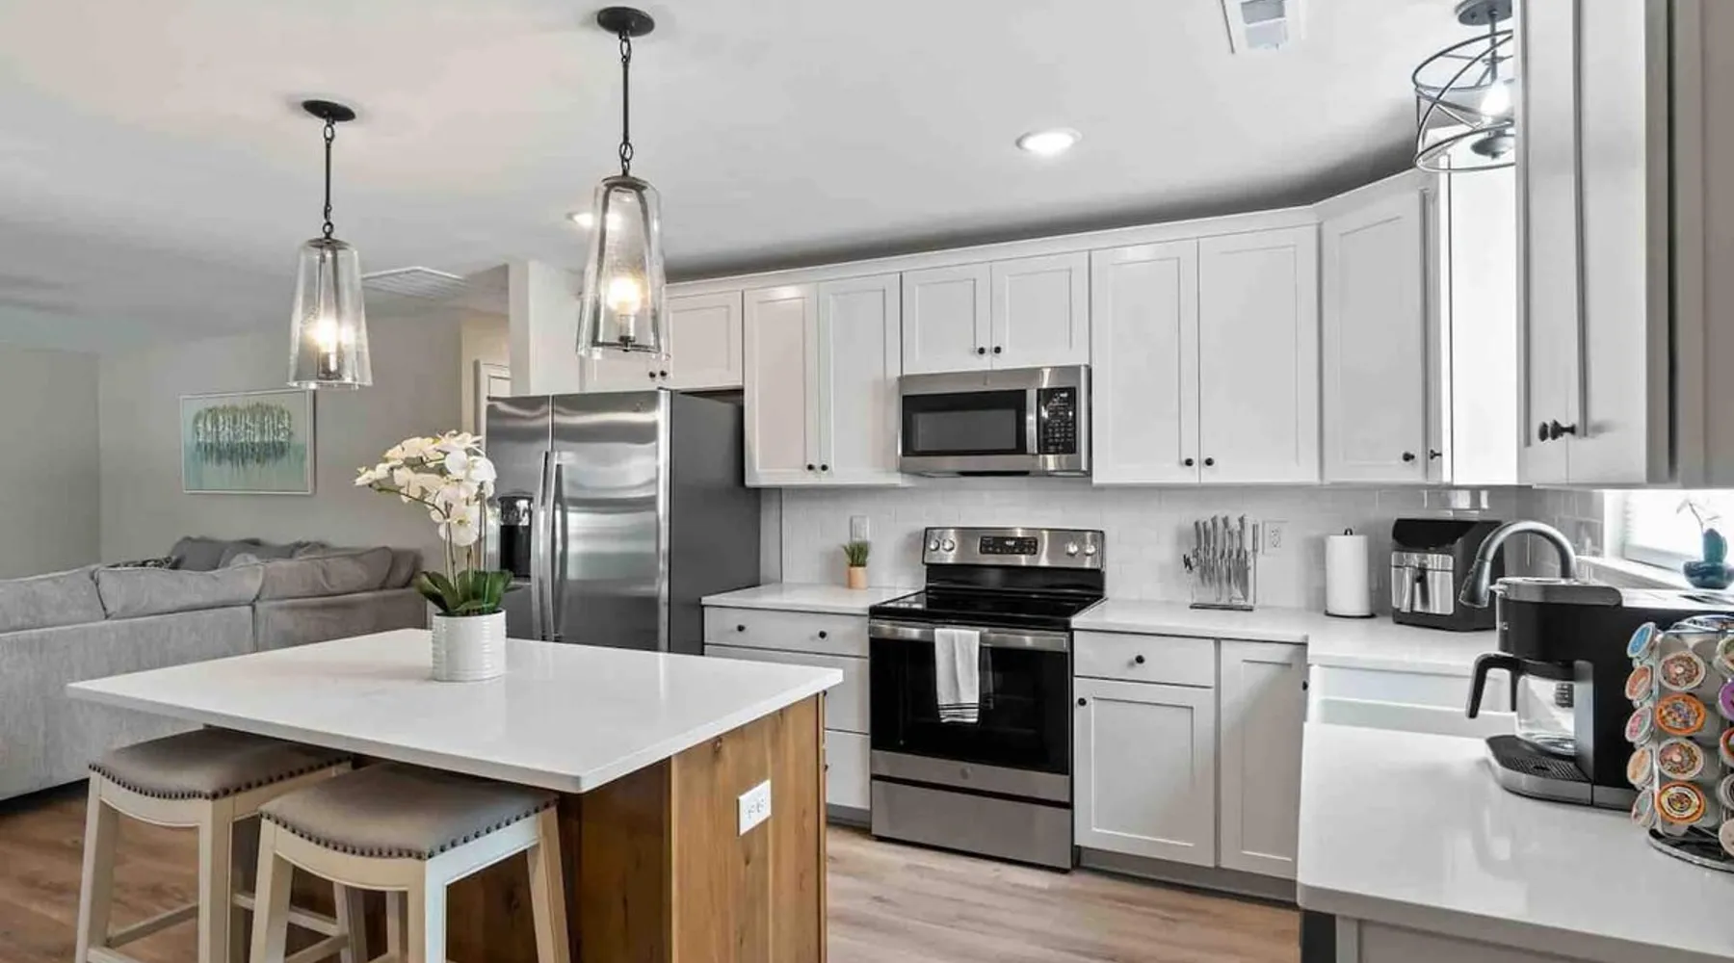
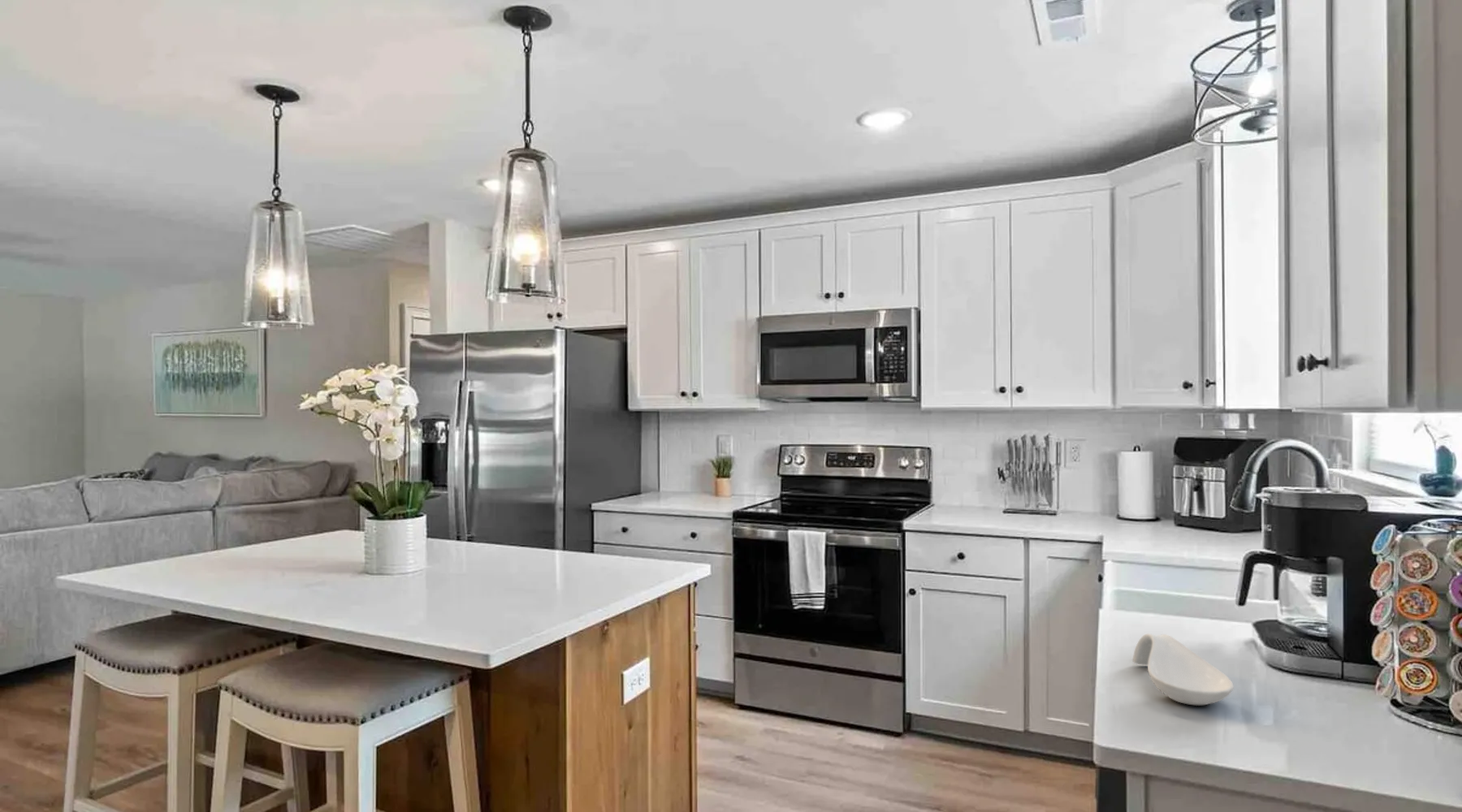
+ spoon rest [1132,633,1235,706]
